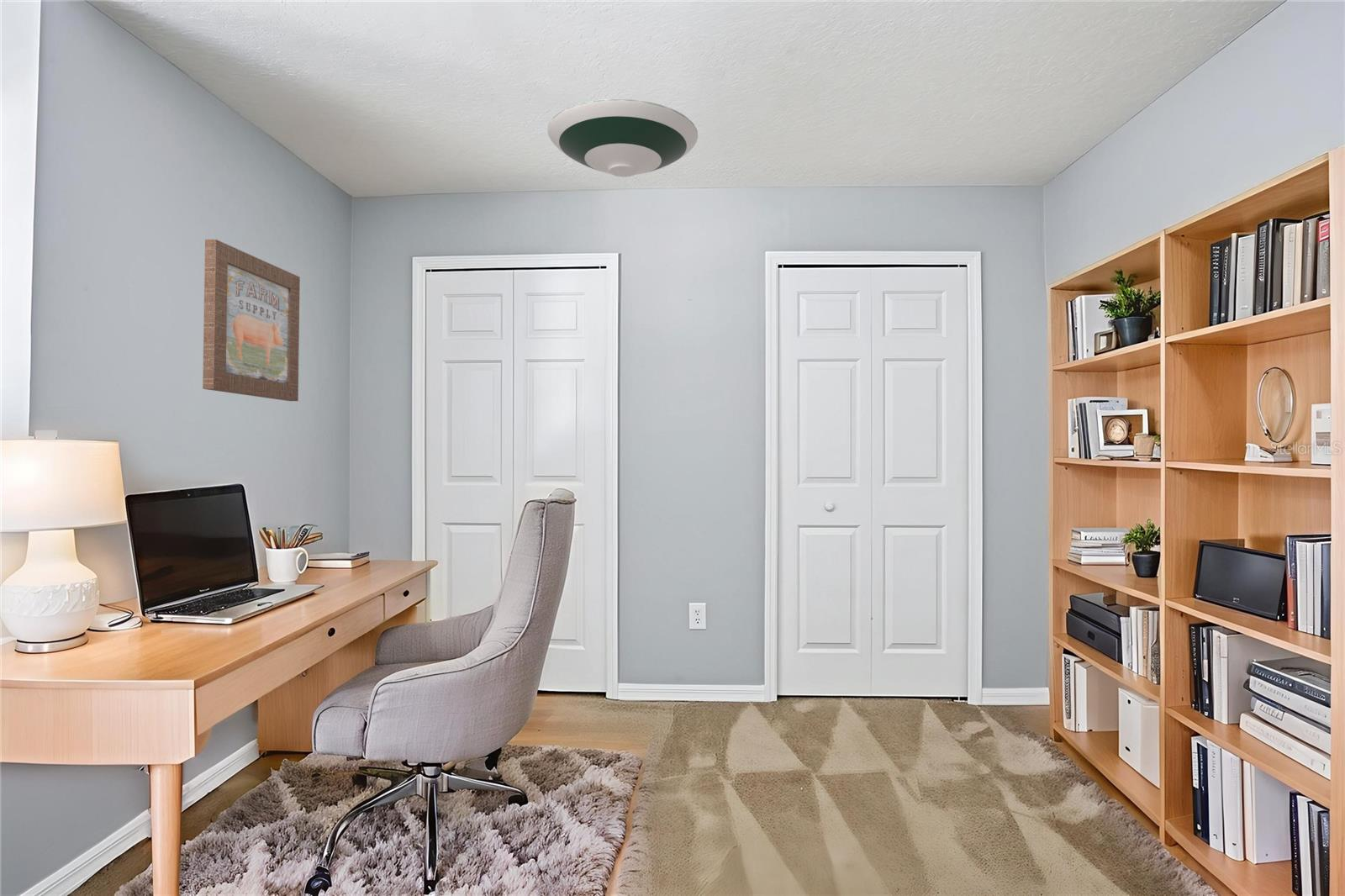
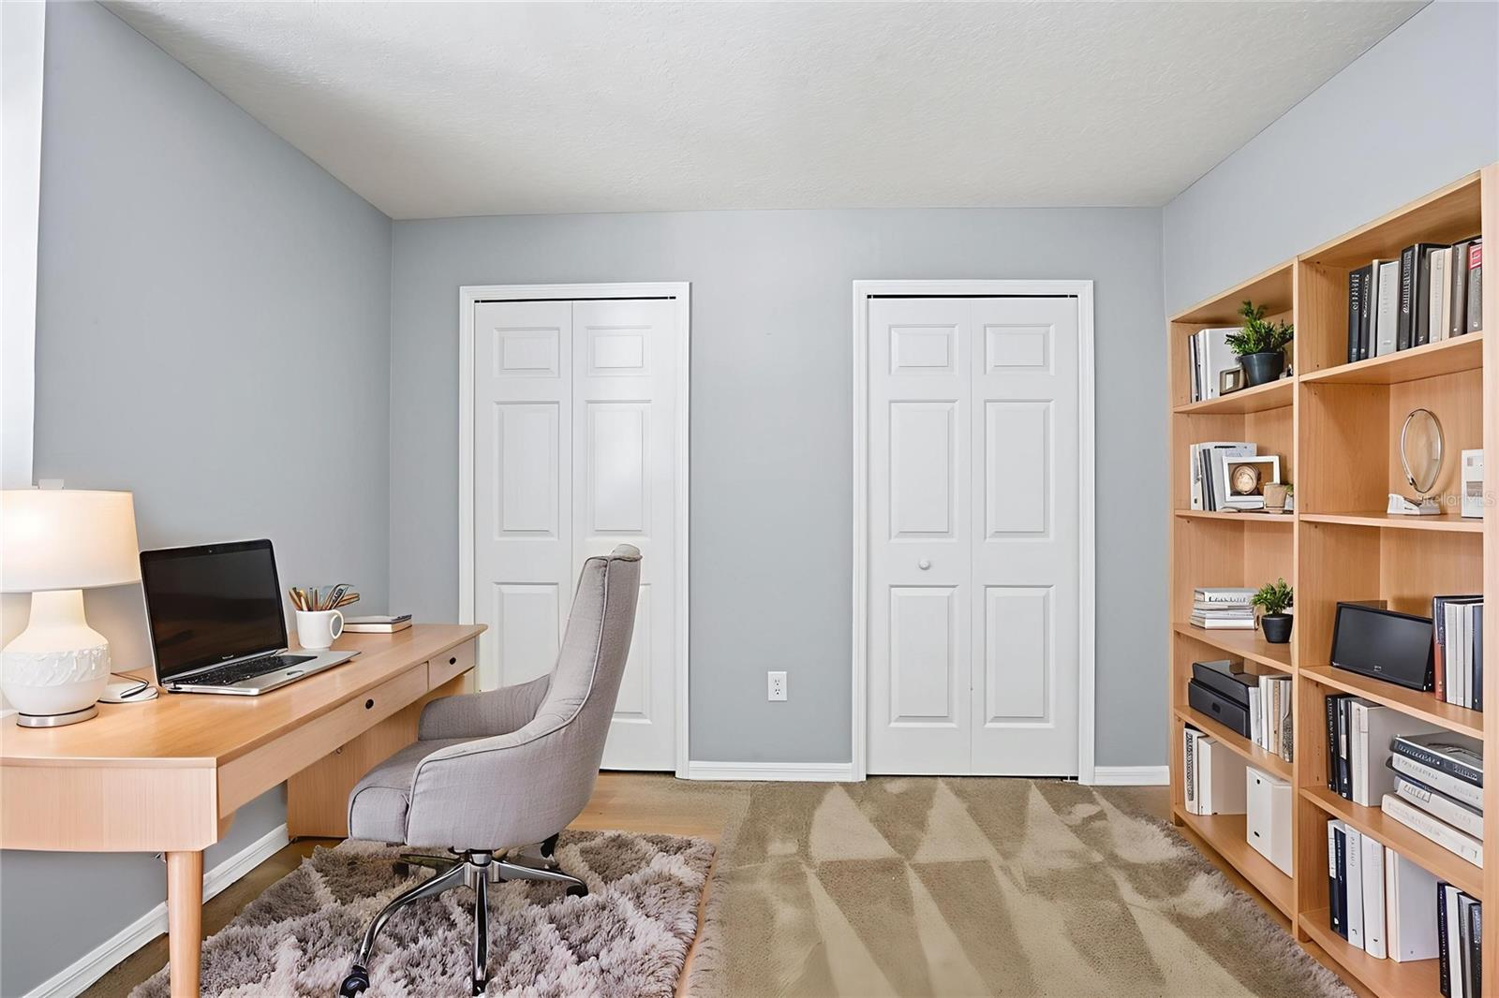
- wall art [202,239,301,402]
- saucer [547,98,699,178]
